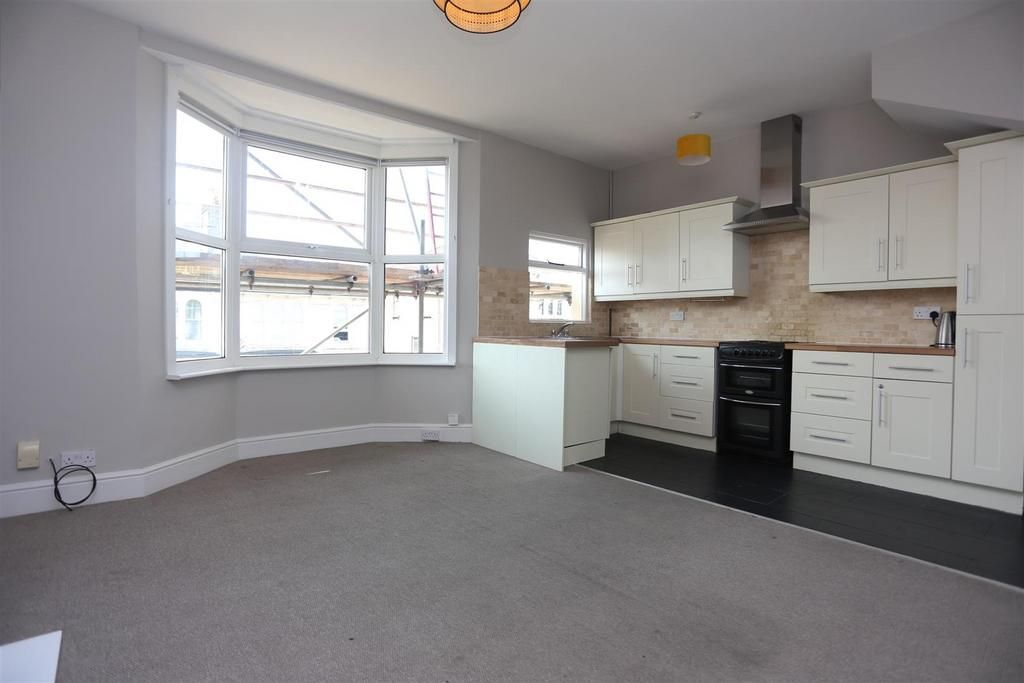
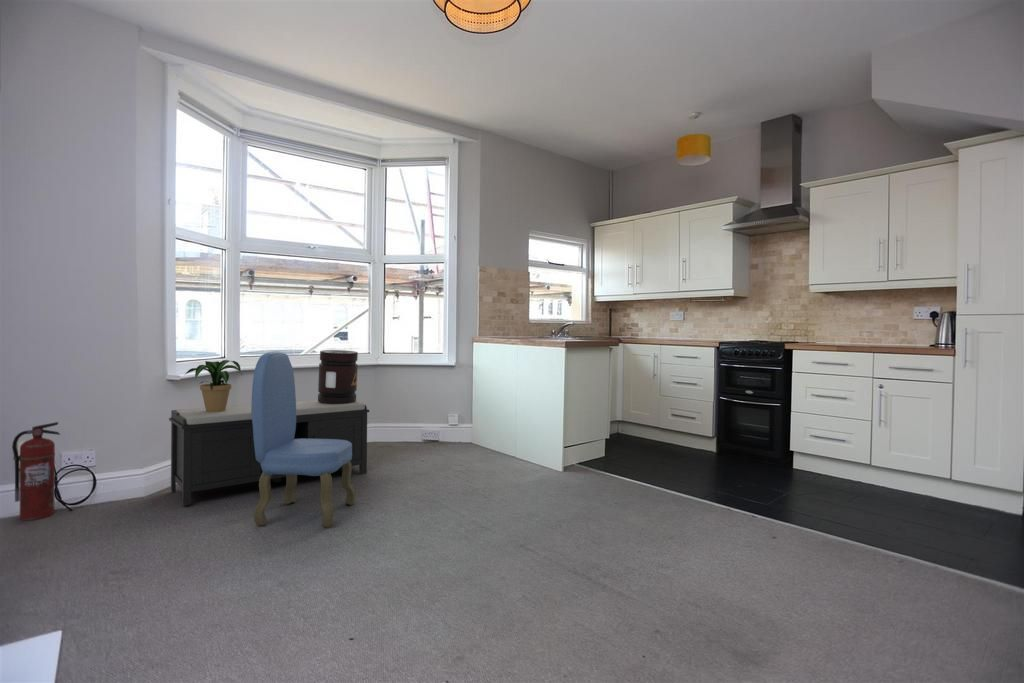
+ bench [168,399,370,507]
+ dining chair [250,350,356,529]
+ fire extinguisher [11,421,61,521]
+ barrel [317,349,359,404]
+ potted plant [185,359,243,412]
